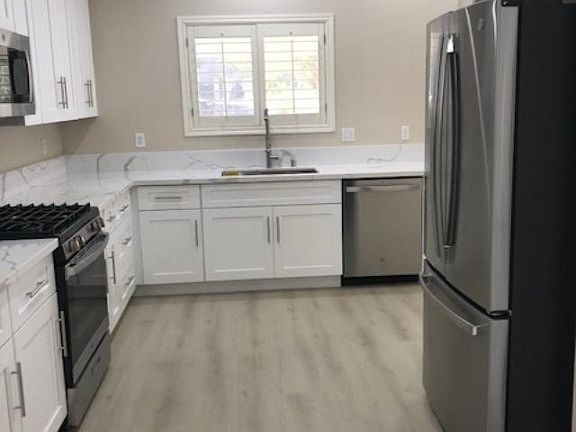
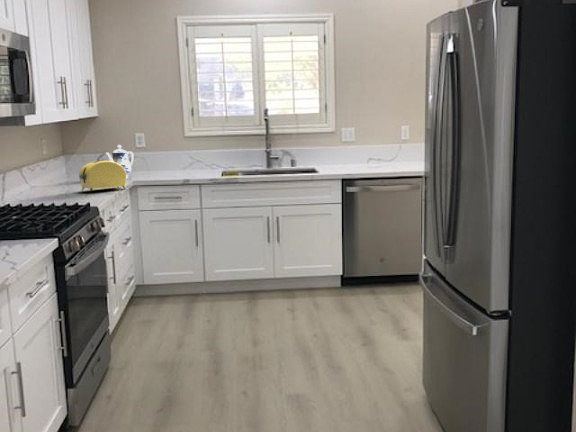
+ toaster [78,159,127,193]
+ teapot [105,144,135,180]
